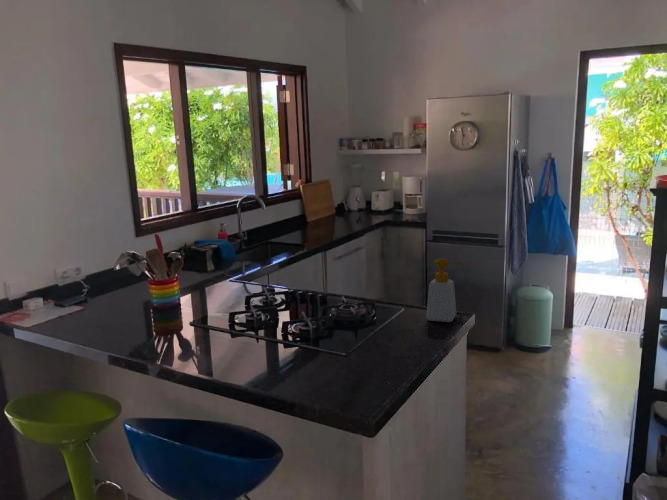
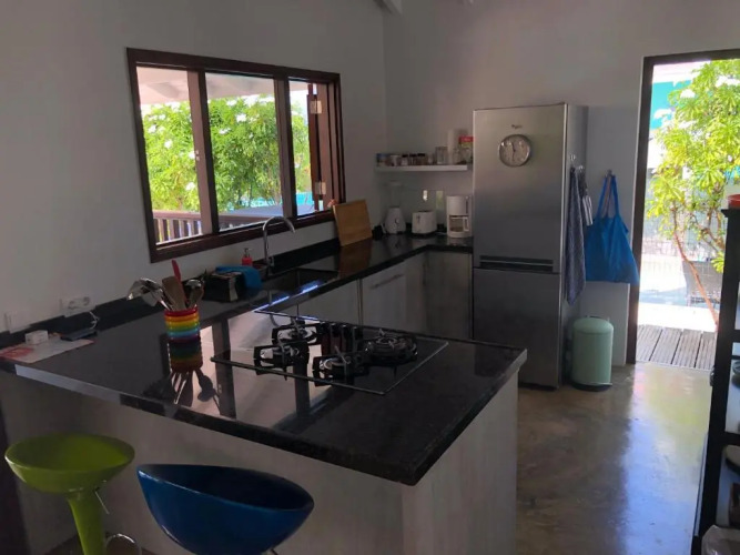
- soap bottle [426,257,468,323]
